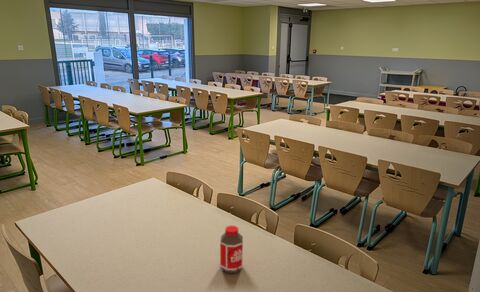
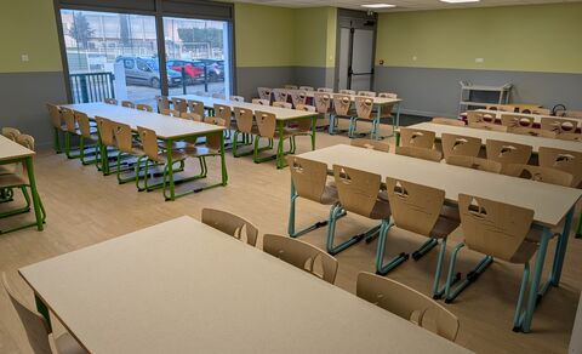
- bottle [219,225,244,274]
